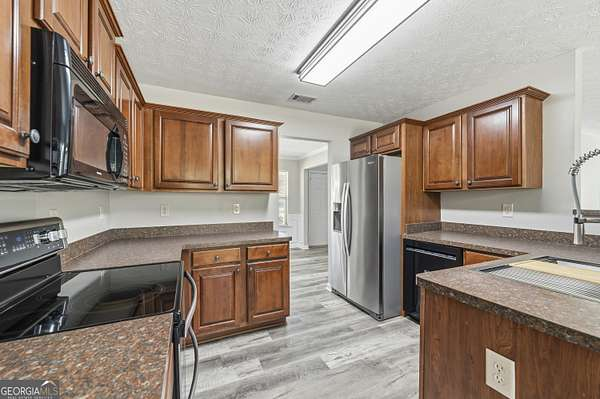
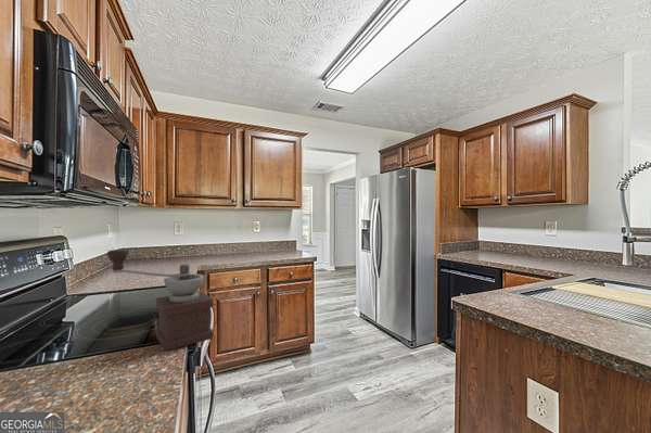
+ coffee grinder [106,249,214,352]
